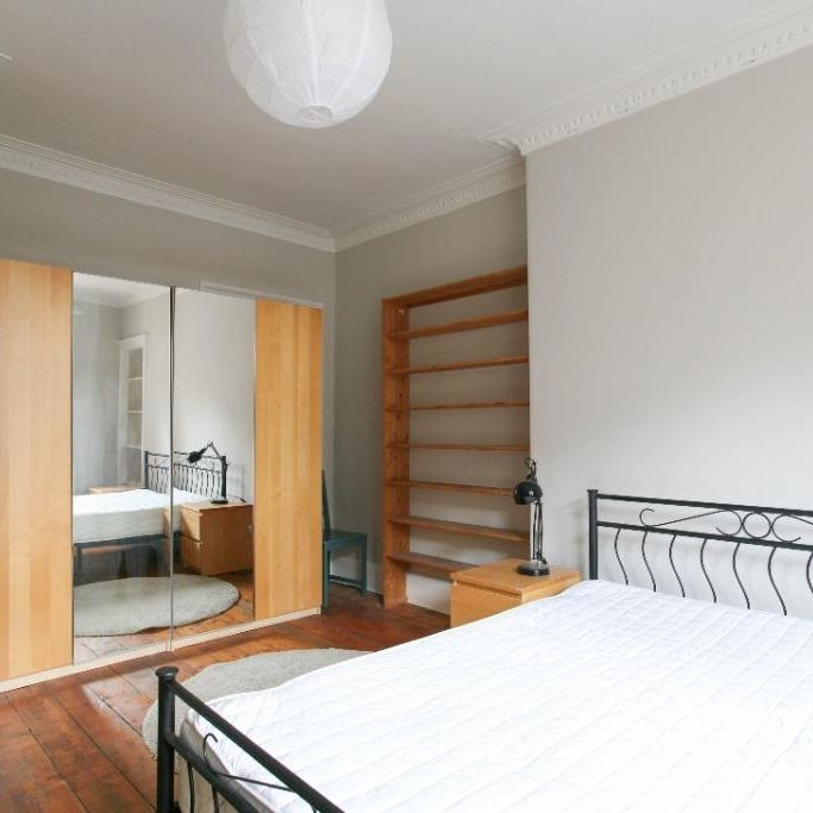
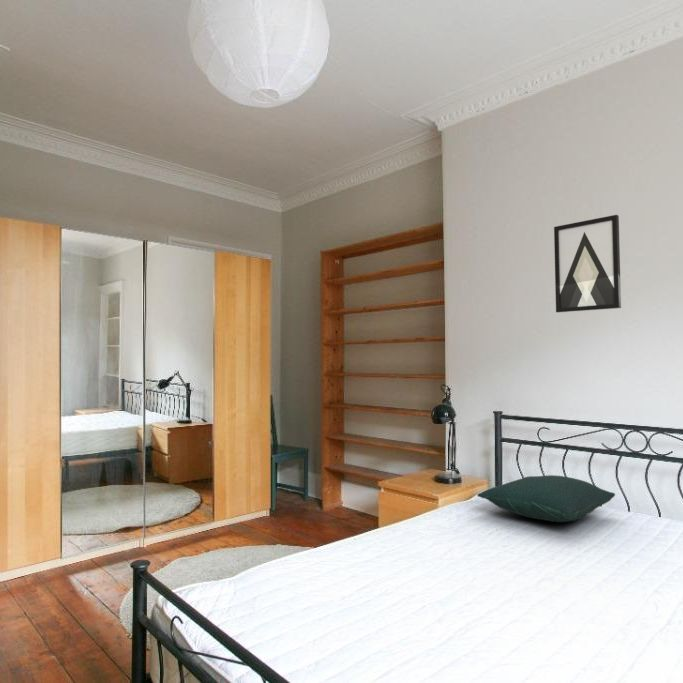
+ wall art [553,214,622,313]
+ pillow [476,474,616,523]
